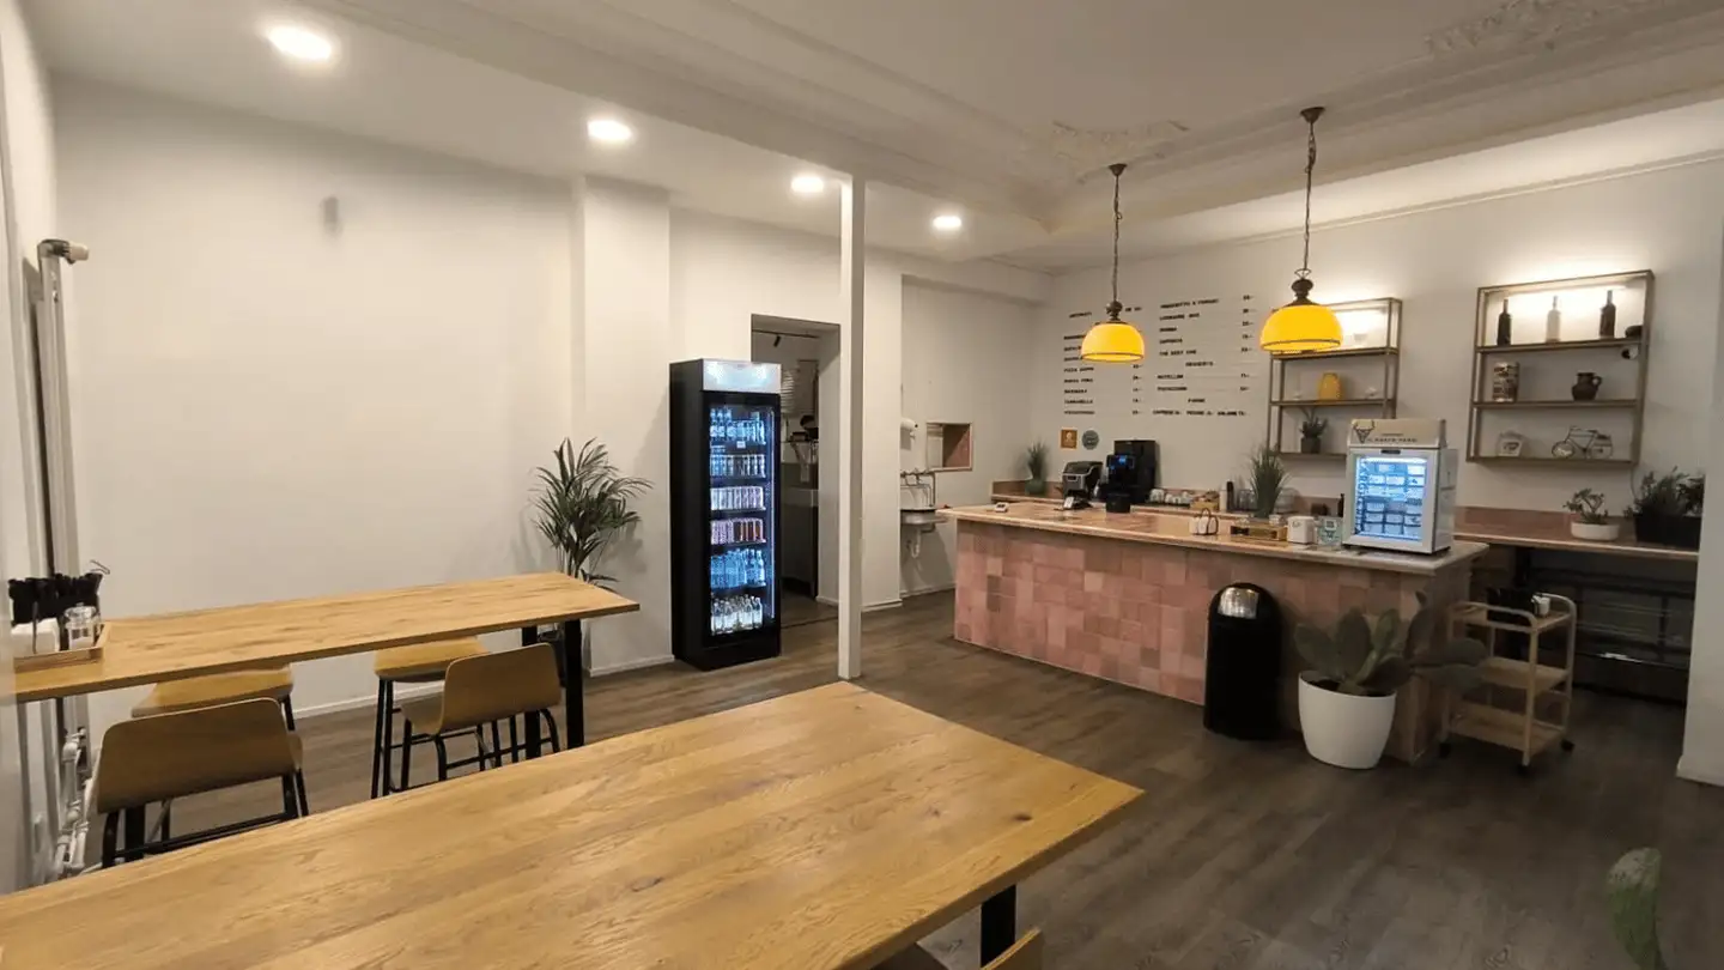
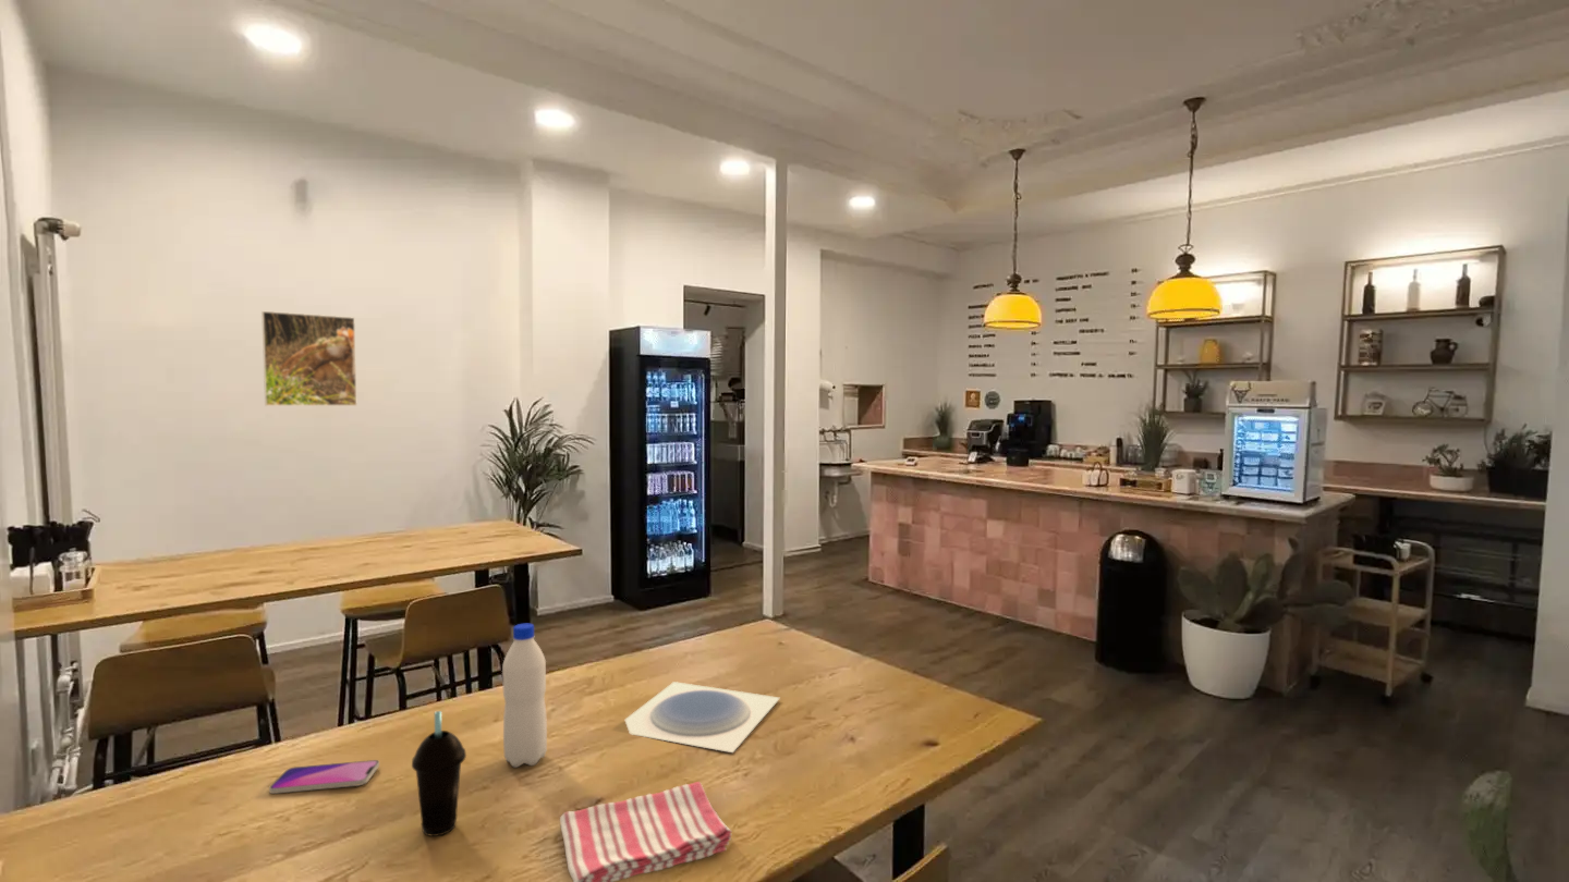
+ smartphone [268,759,380,795]
+ dish towel [559,781,732,882]
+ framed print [260,310,358,407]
+ cup [411,710,467,837]
+ water bottle [501,623,548,769]
+ plate [624,681,781,754]
